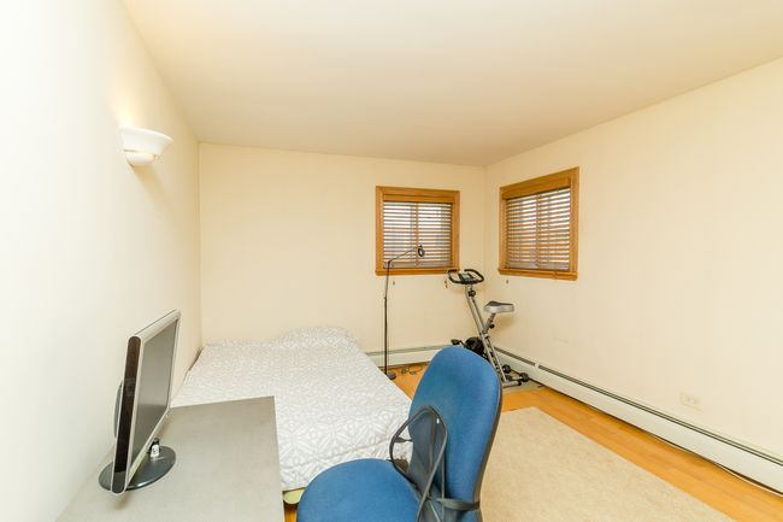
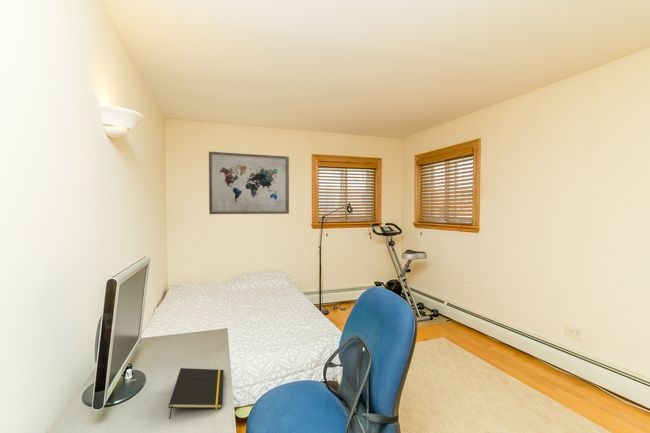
+ wall art [208,151,290,215]
+ notepad [168,367,225,420]
